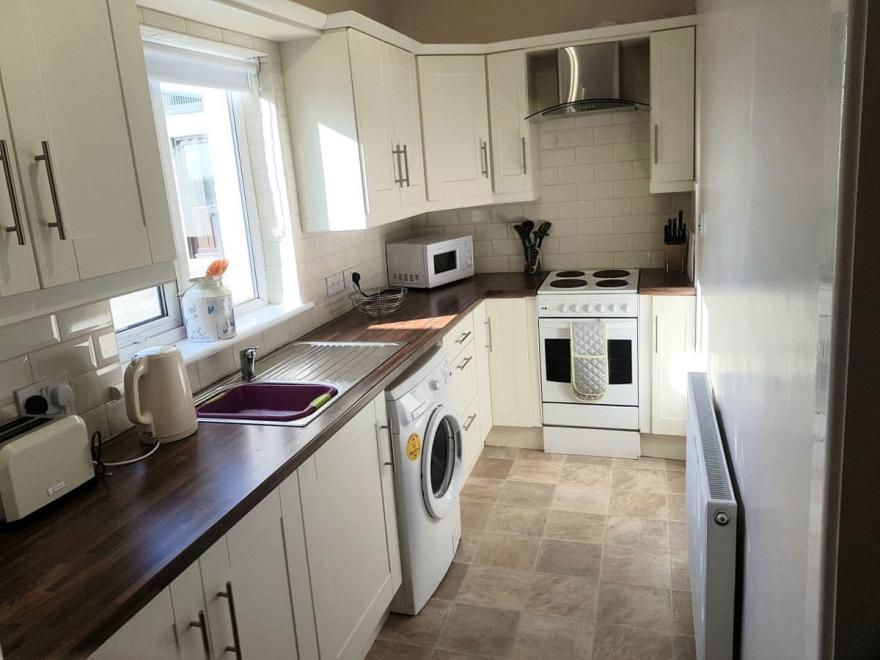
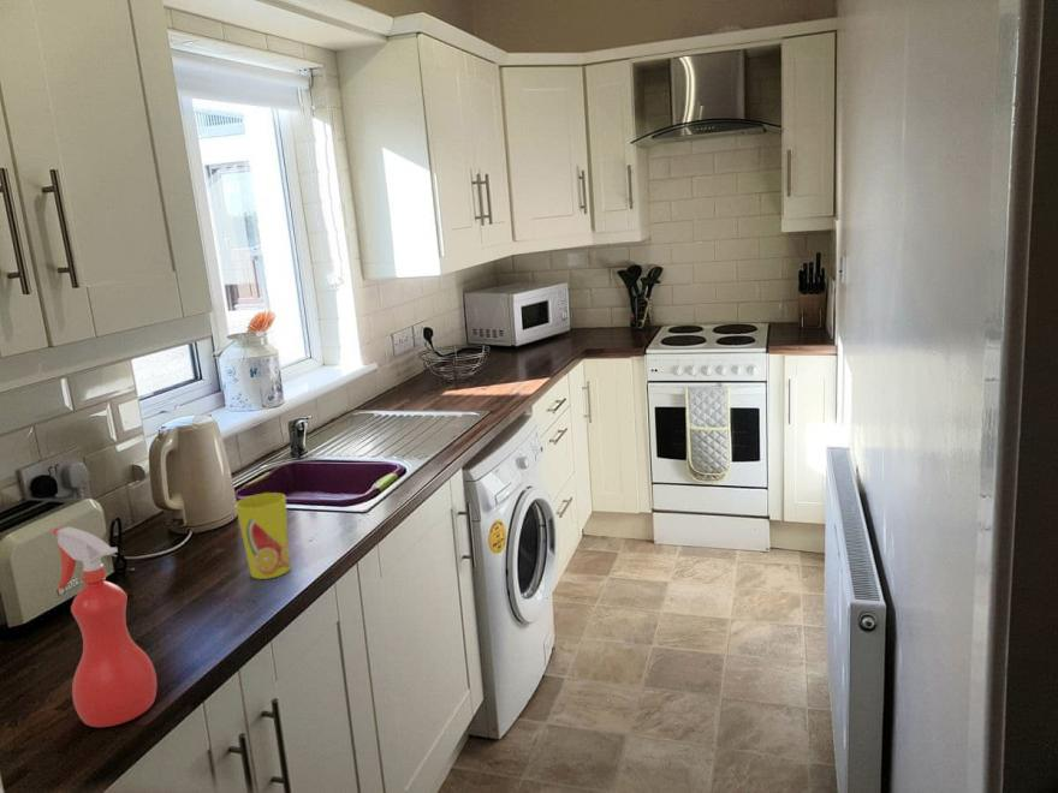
+ cup [234,491,292,580]
+ spray bottle [52,525,157,728]
